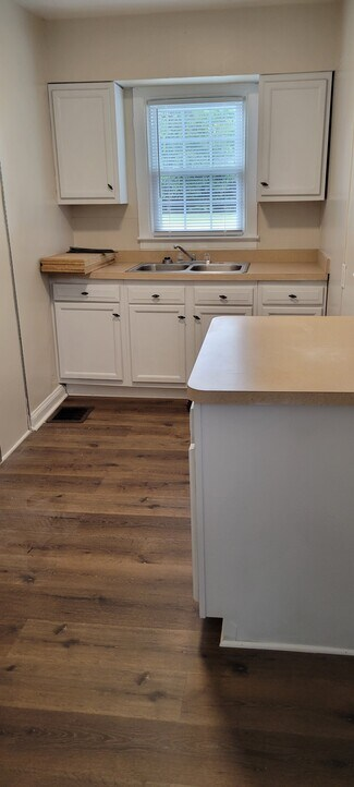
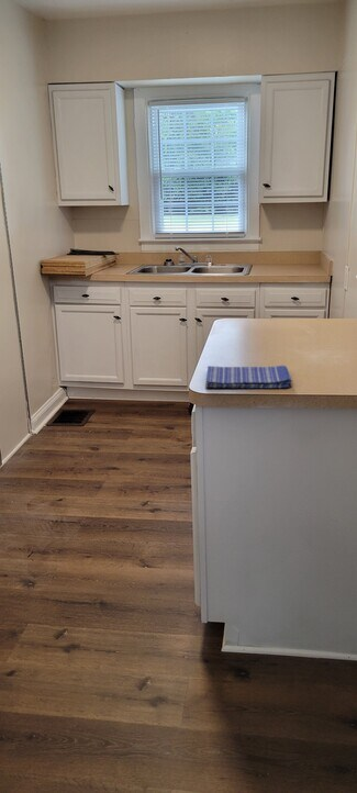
+ dish towel [205,365,292,389]
